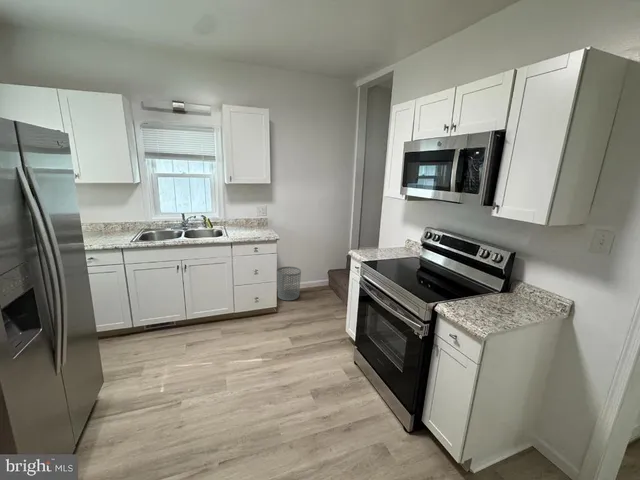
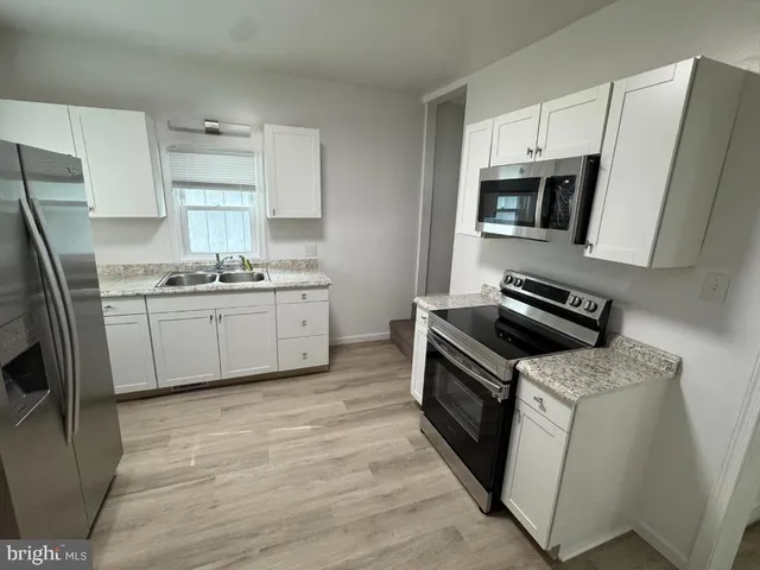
- waste bin [276,266,302,301]
